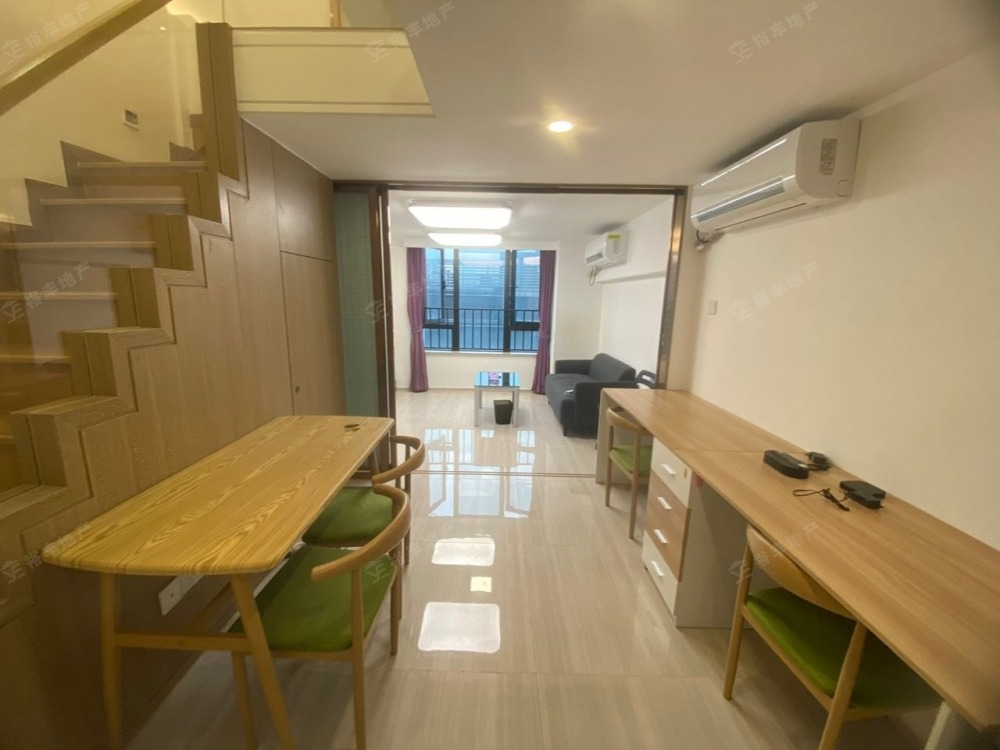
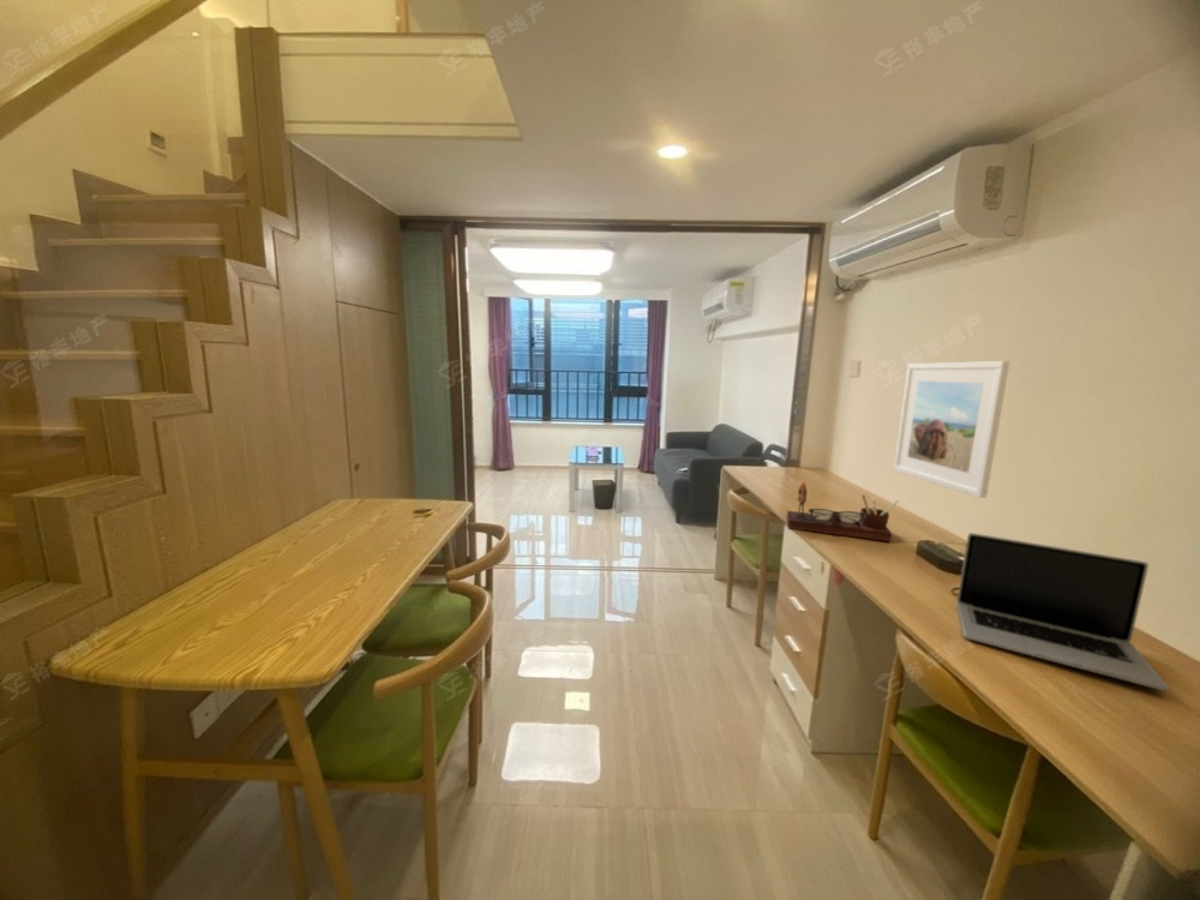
+ desk organizer [786,481,899,542]
+ laptop [956,532,1170,692]
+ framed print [893,360,1010,499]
